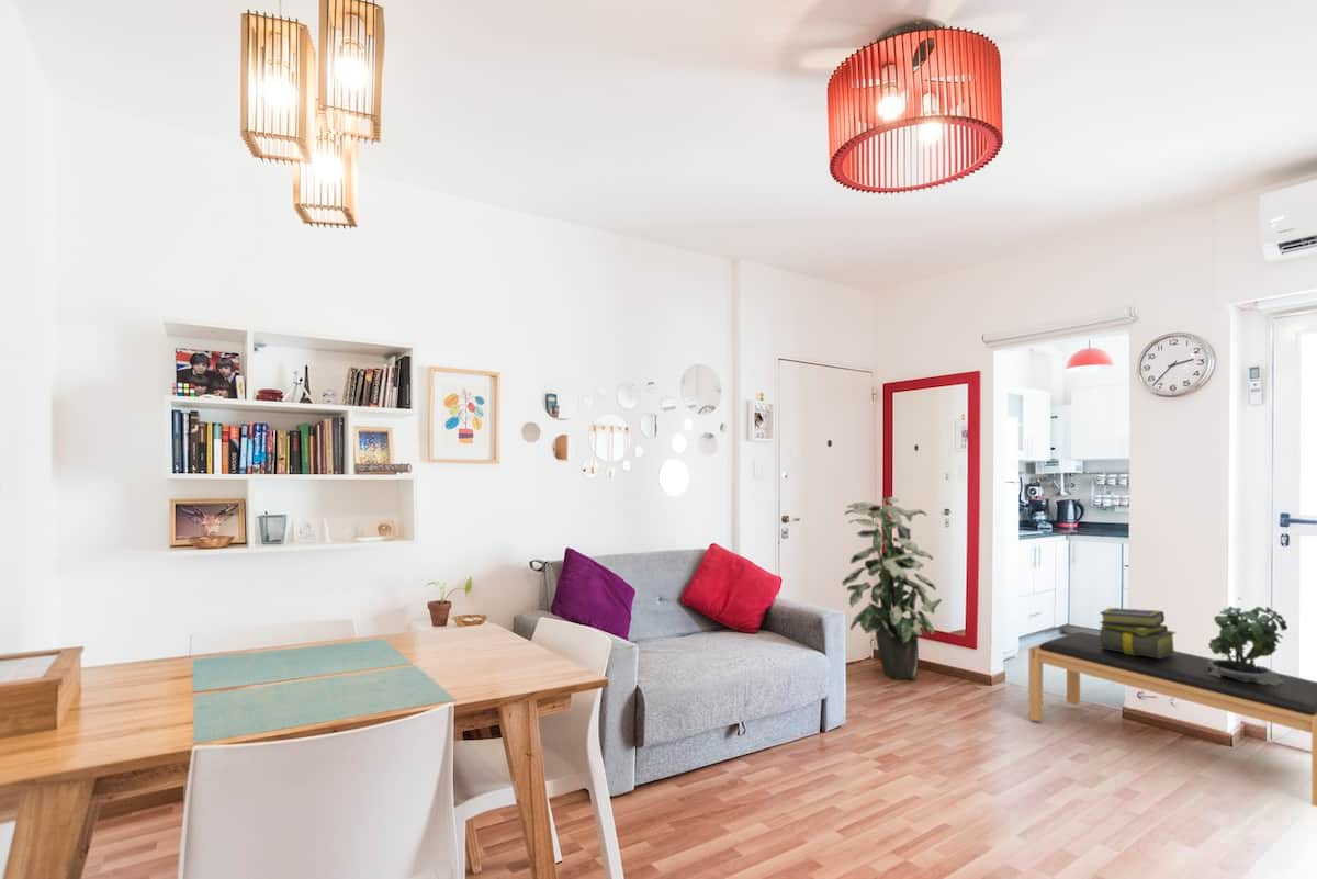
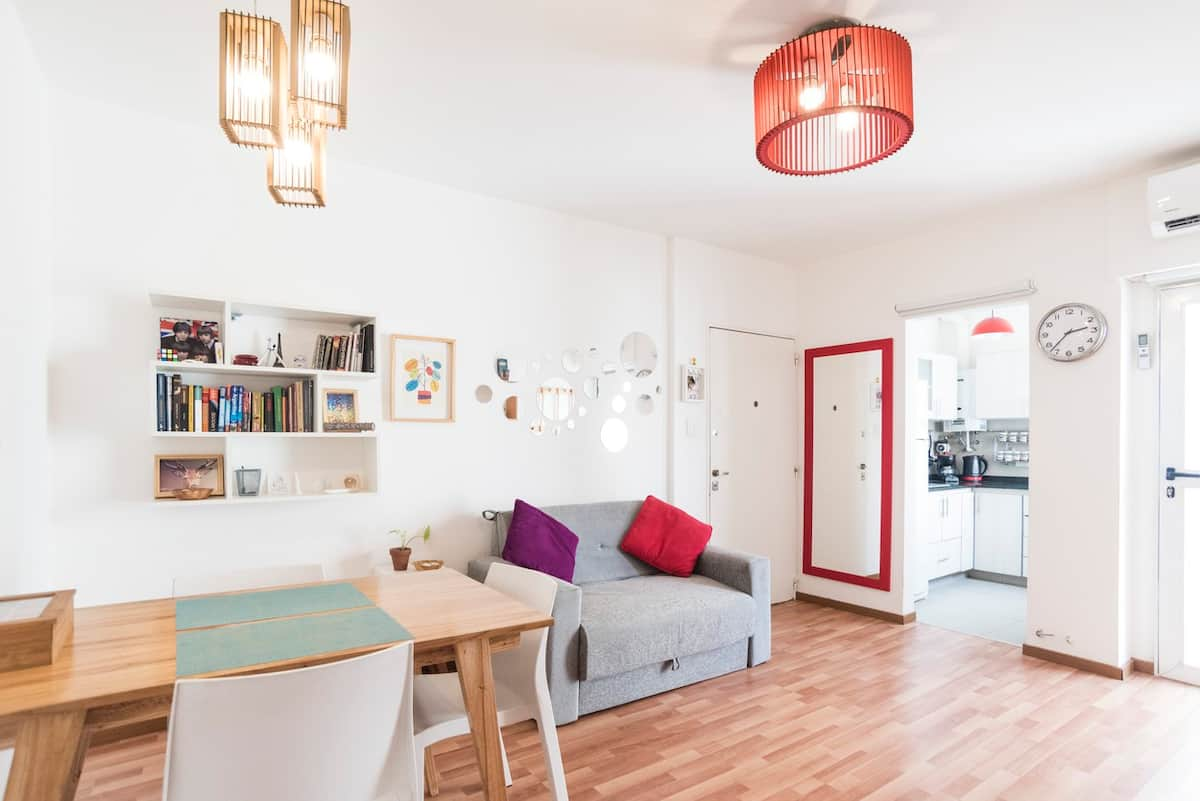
- potted plant [1206,597,1288,686]
- indoor plant [841,496,943,681]
- stack of books [1098,607,1178,658]
- bench [1027,631,1317,808]
